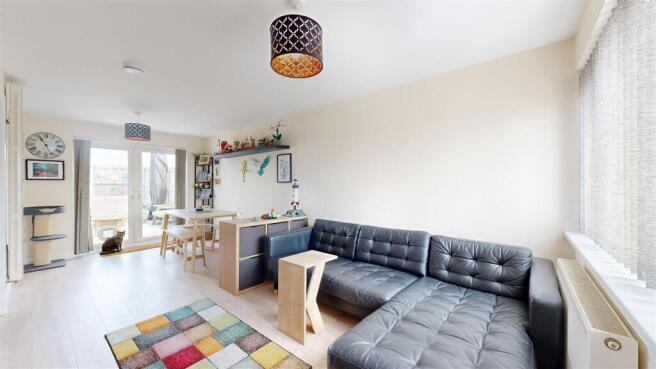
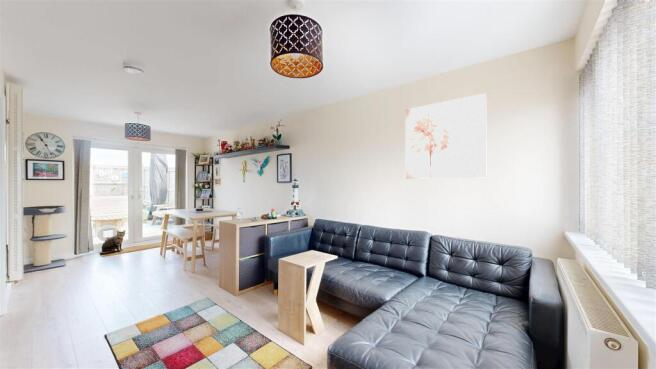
+ wall art [405,92,487,180]
